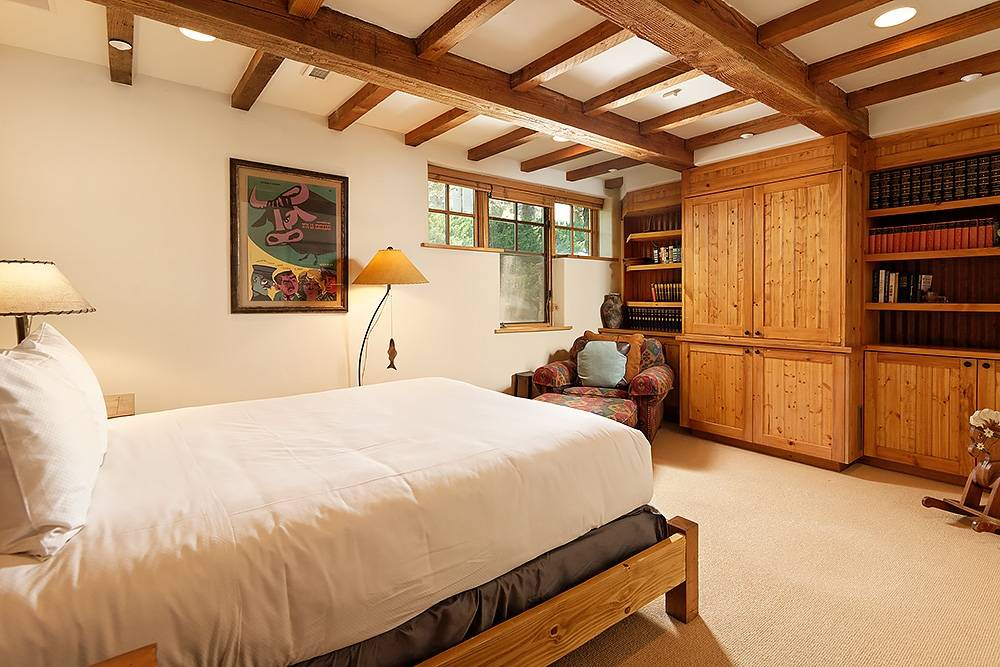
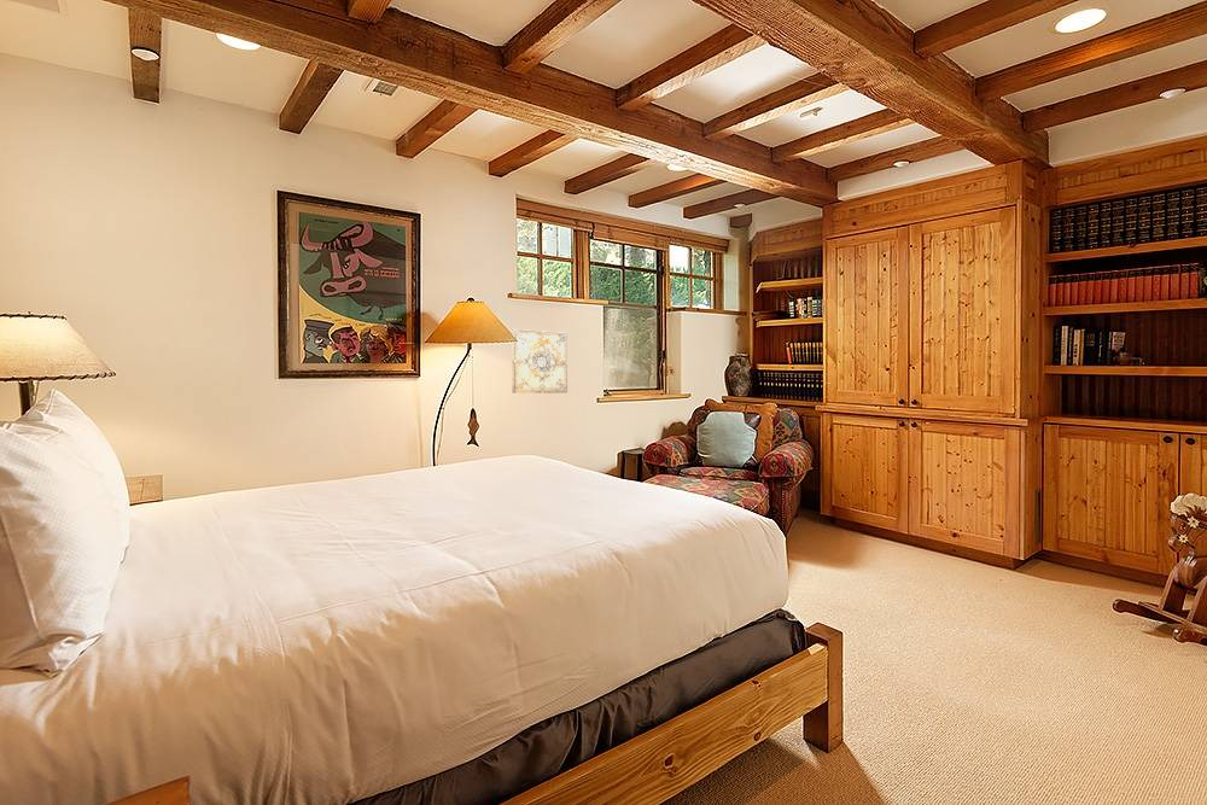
+ wall art [511,328,568,395]
